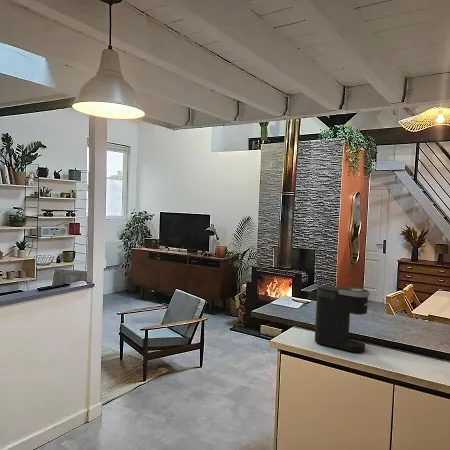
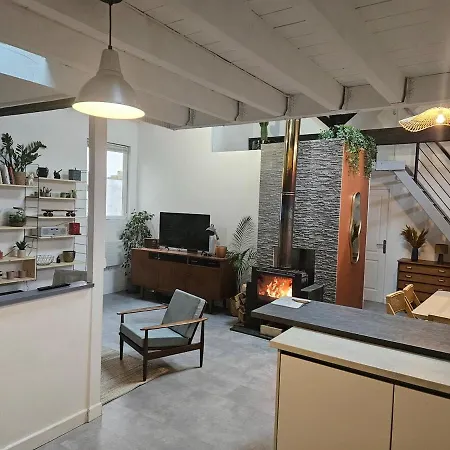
- coffee maker [314,285,371,353]
